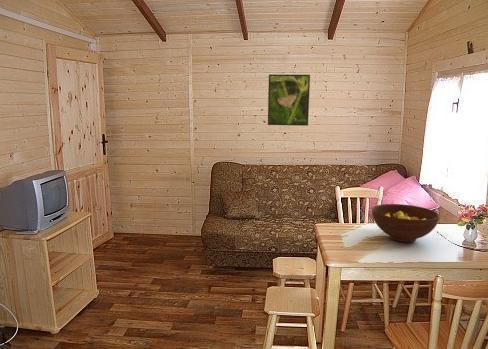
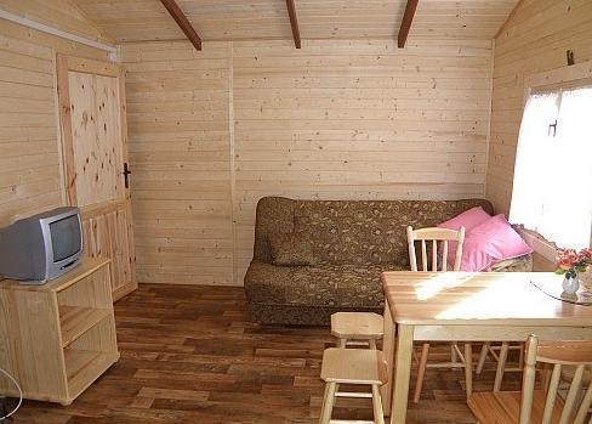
- fruit bowl [371,203,440,243]
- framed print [267,73,311,127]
